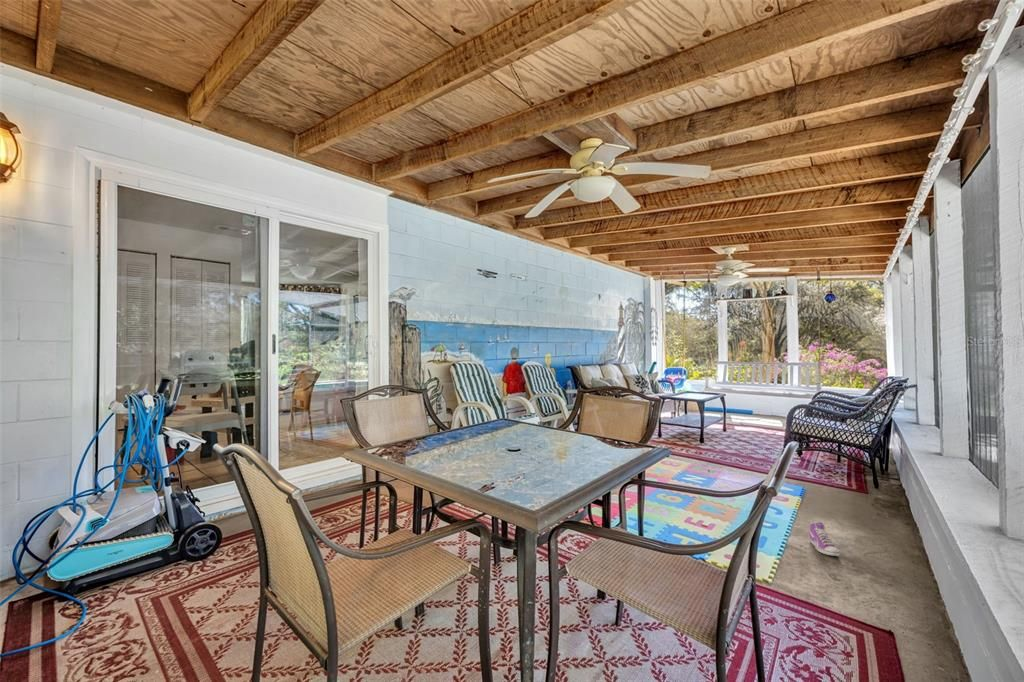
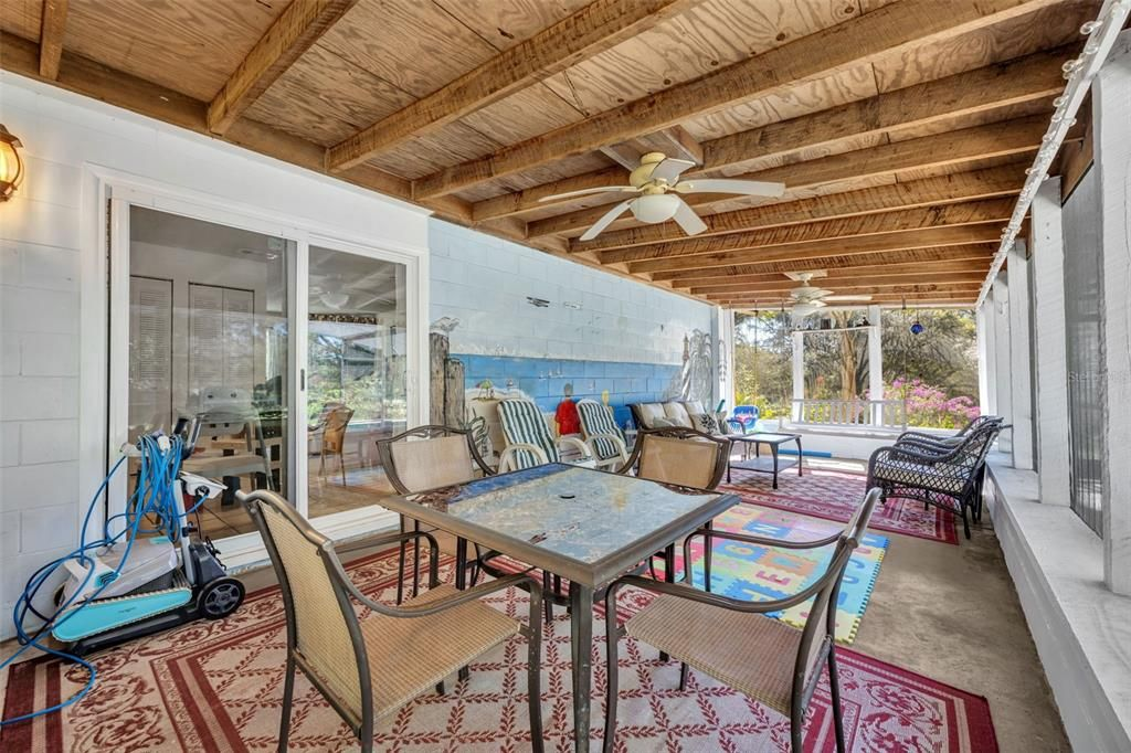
- sneaker [808,521,840,557]
